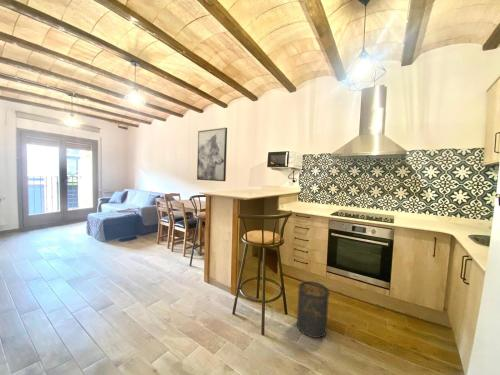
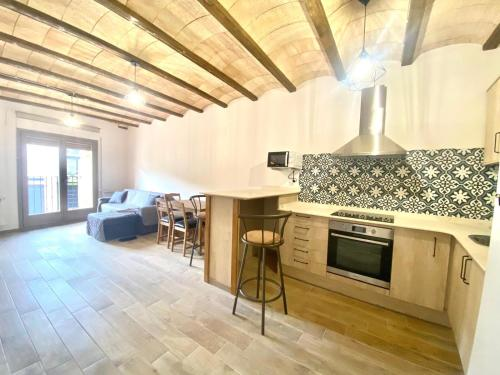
- trash can [296,280,331,339]
- wall art [196,127,228,182]
